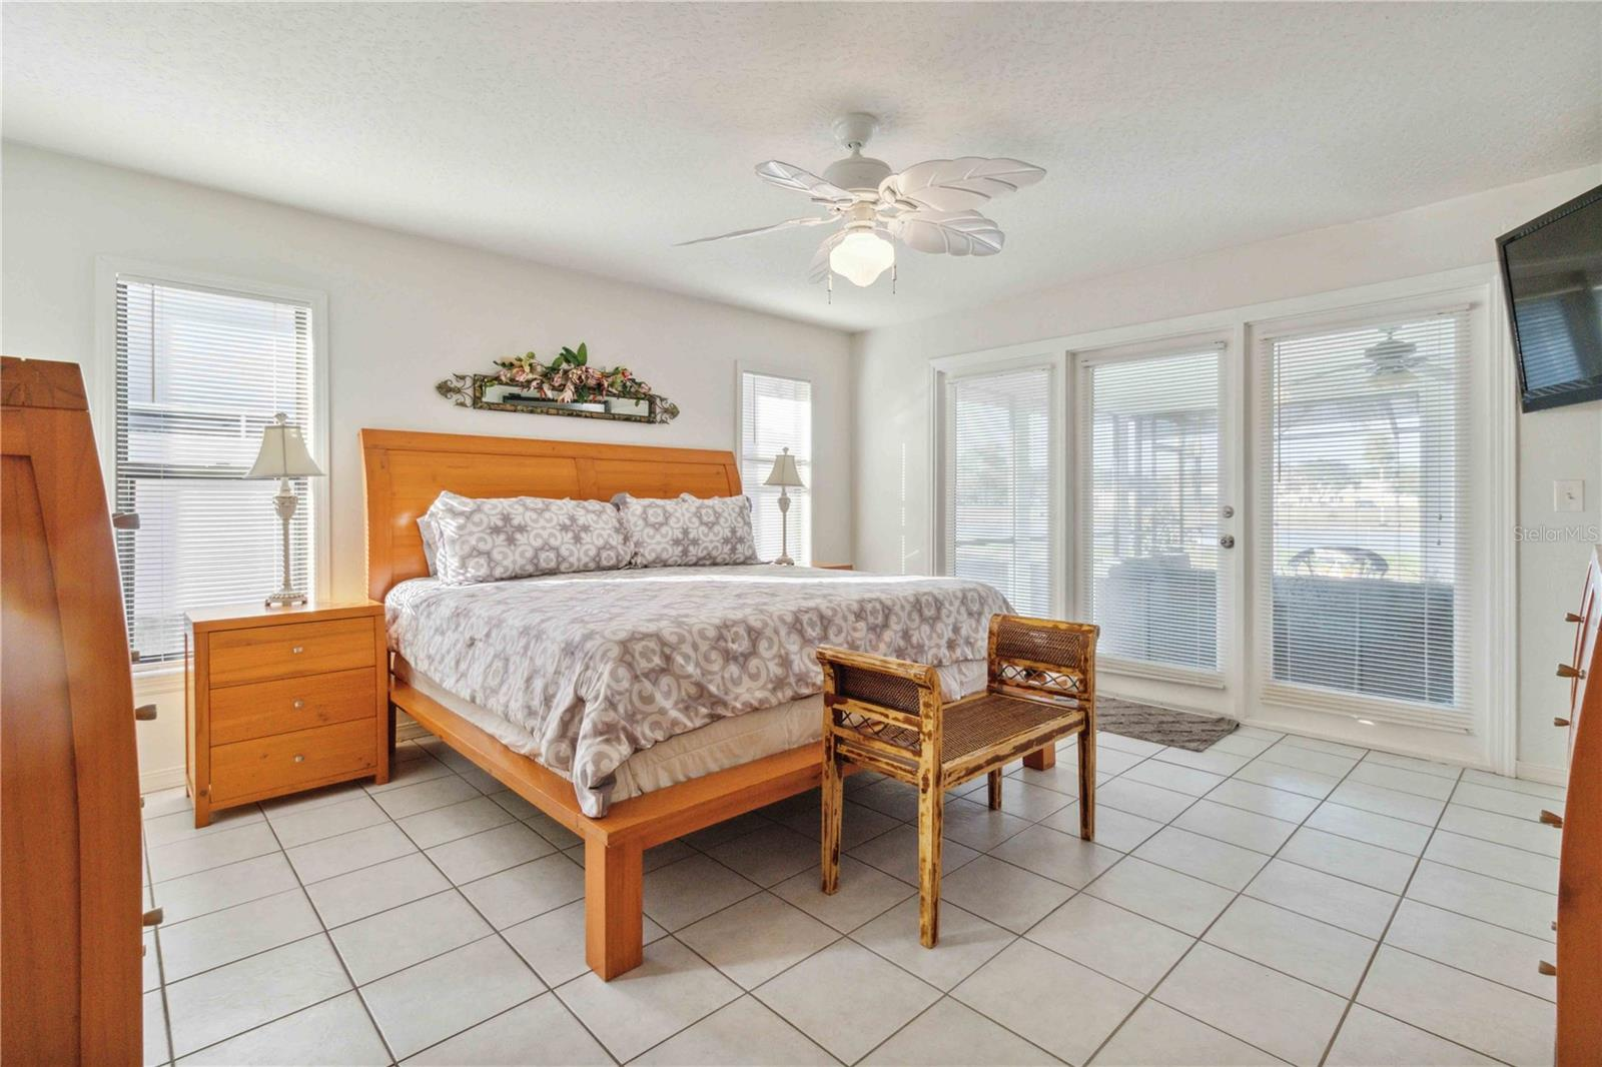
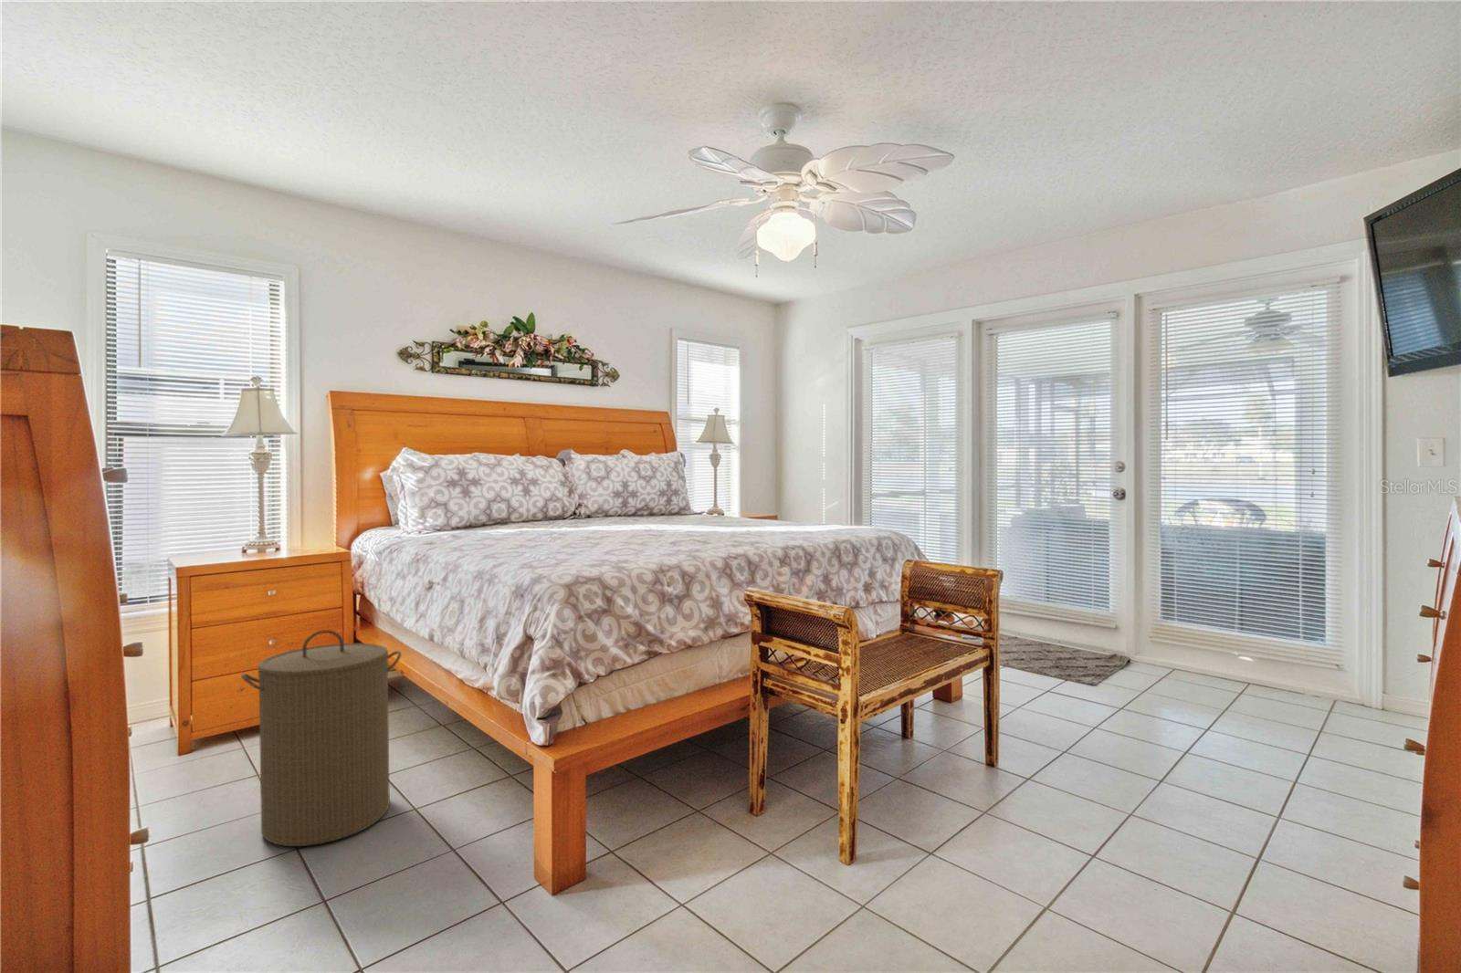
+ laundry hamper [240,629,402,847]
